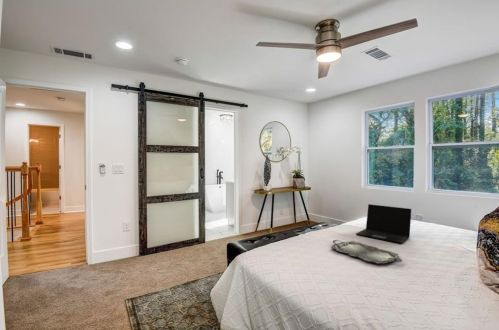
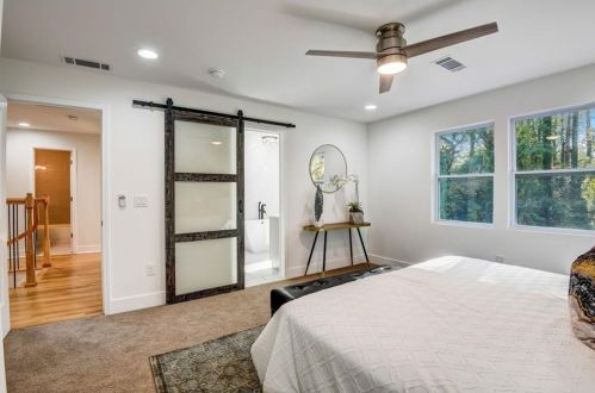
- laptop [355,203,412,245]
- serving tray [330,239,403,265]
